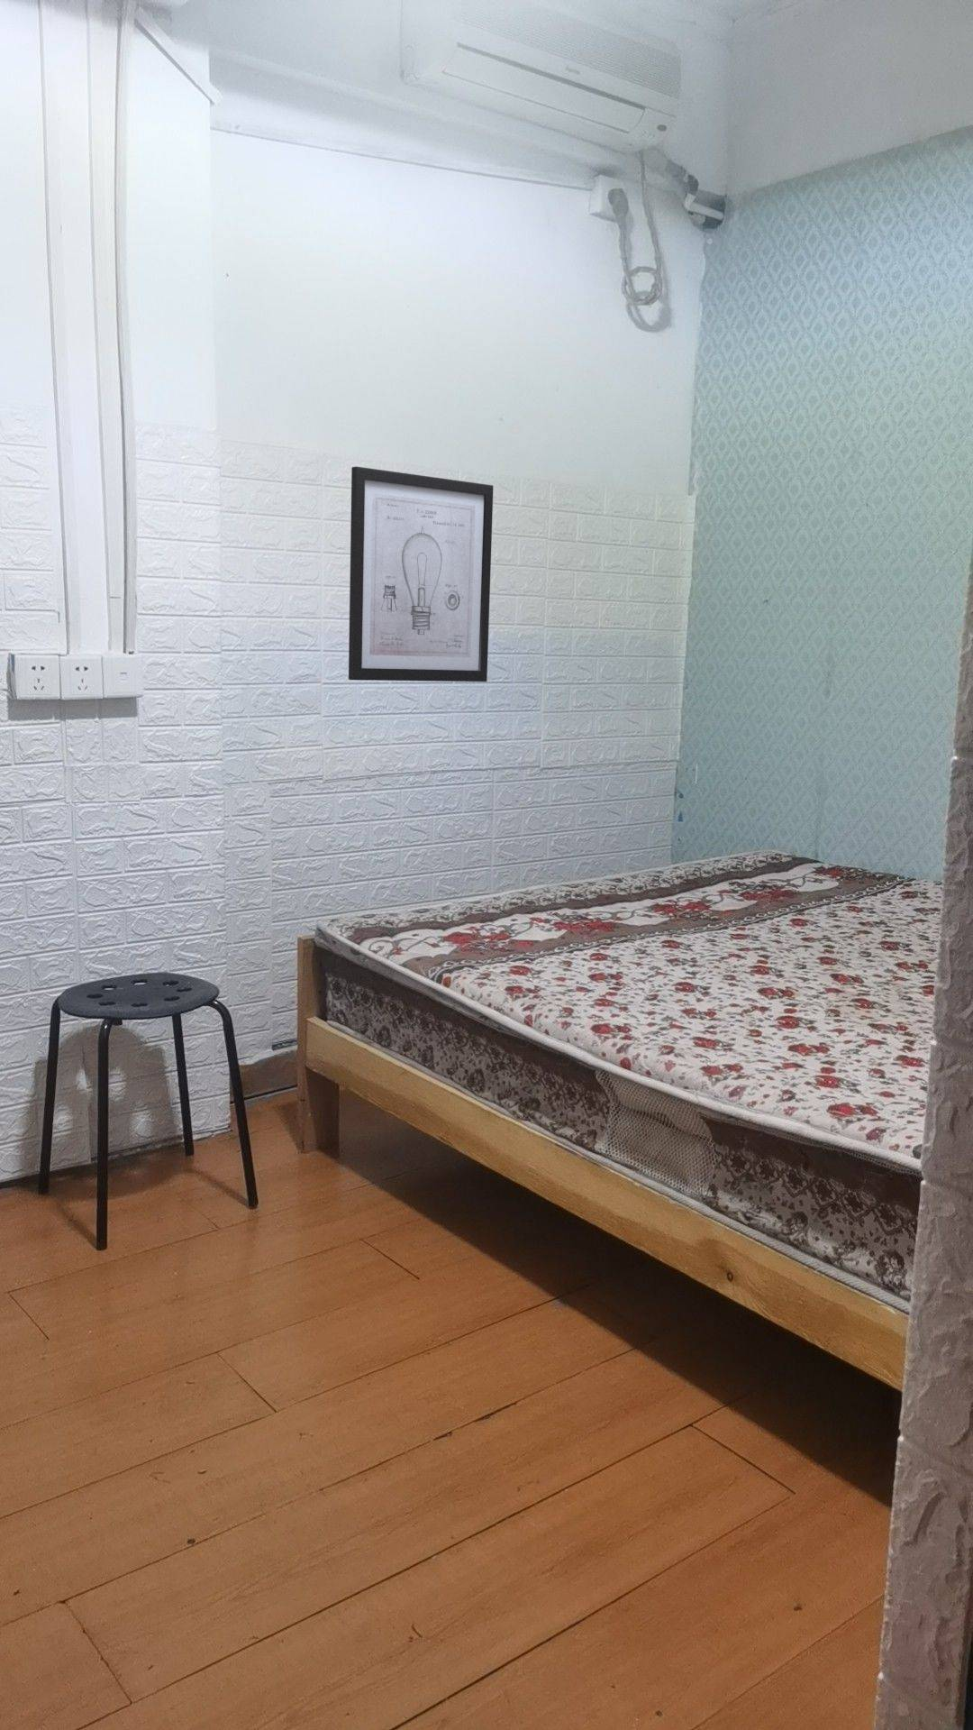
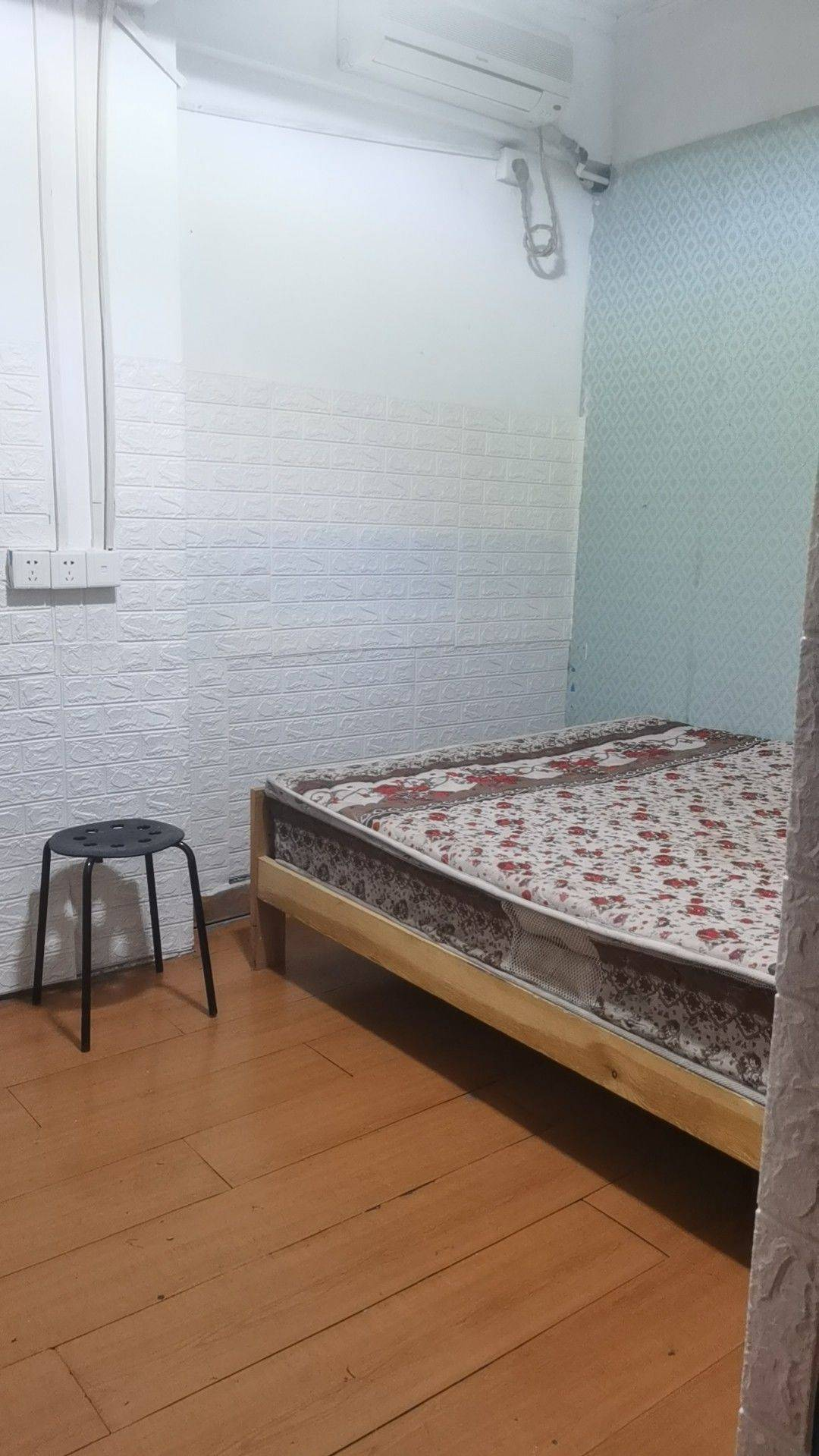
- wall art [348,466,494,682]
